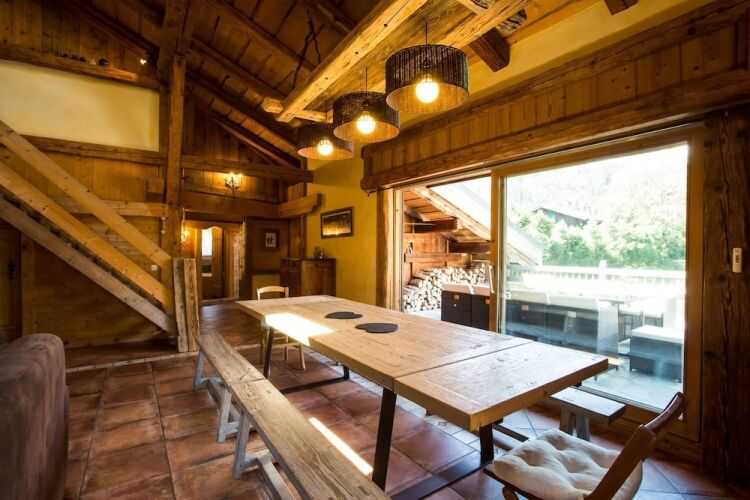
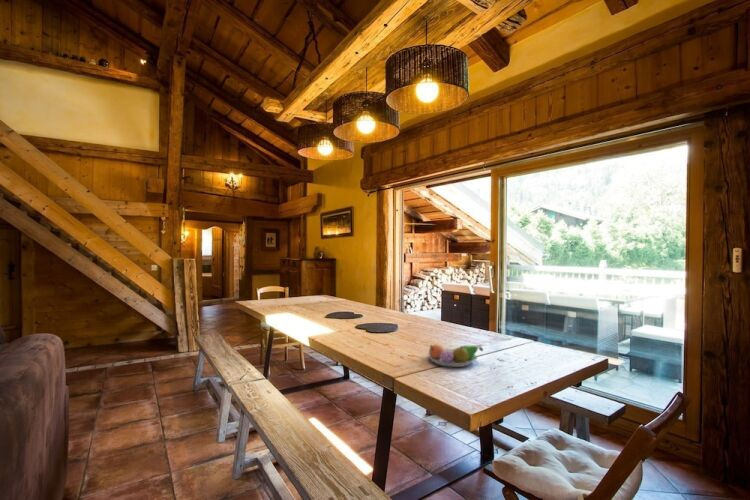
+ fruit bowl [426,344,484,368]
